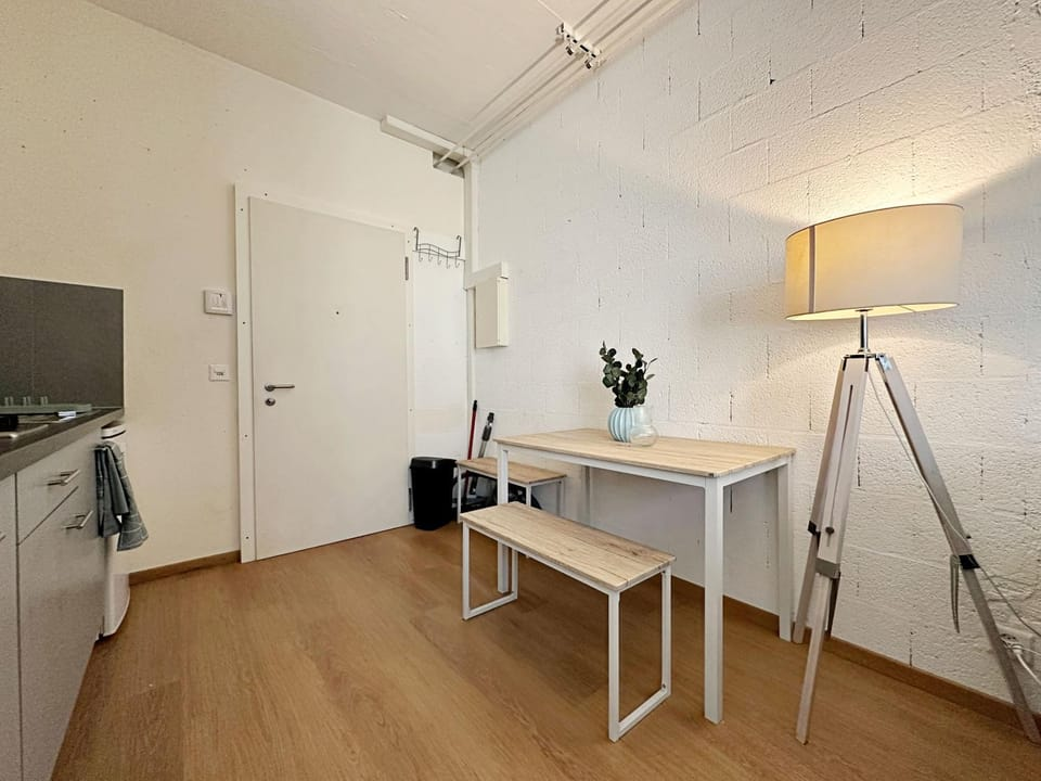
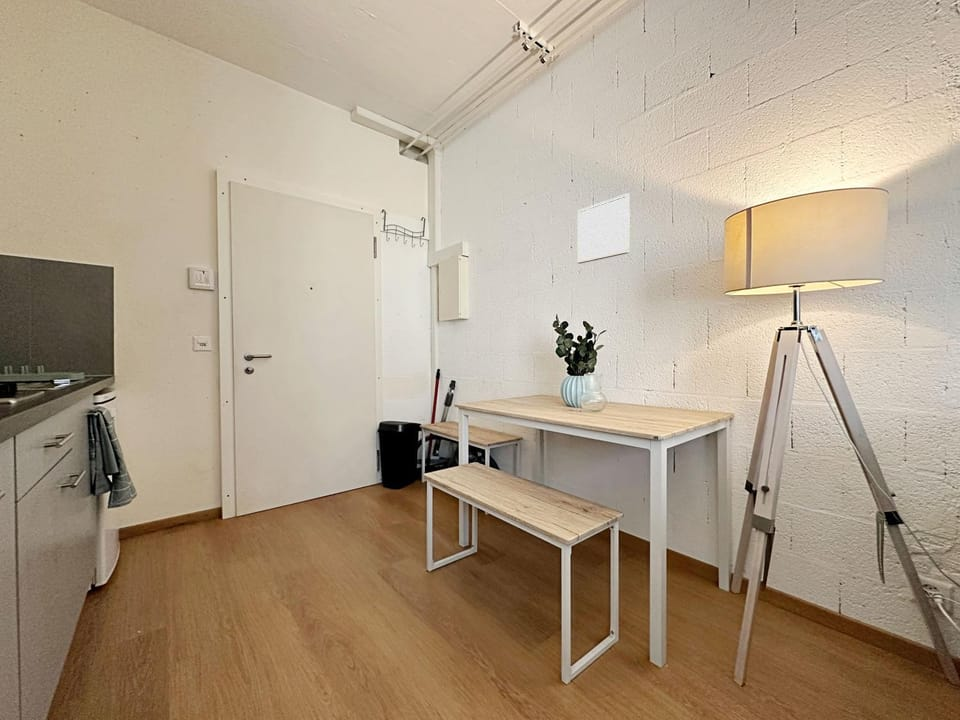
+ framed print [577,192,631,265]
